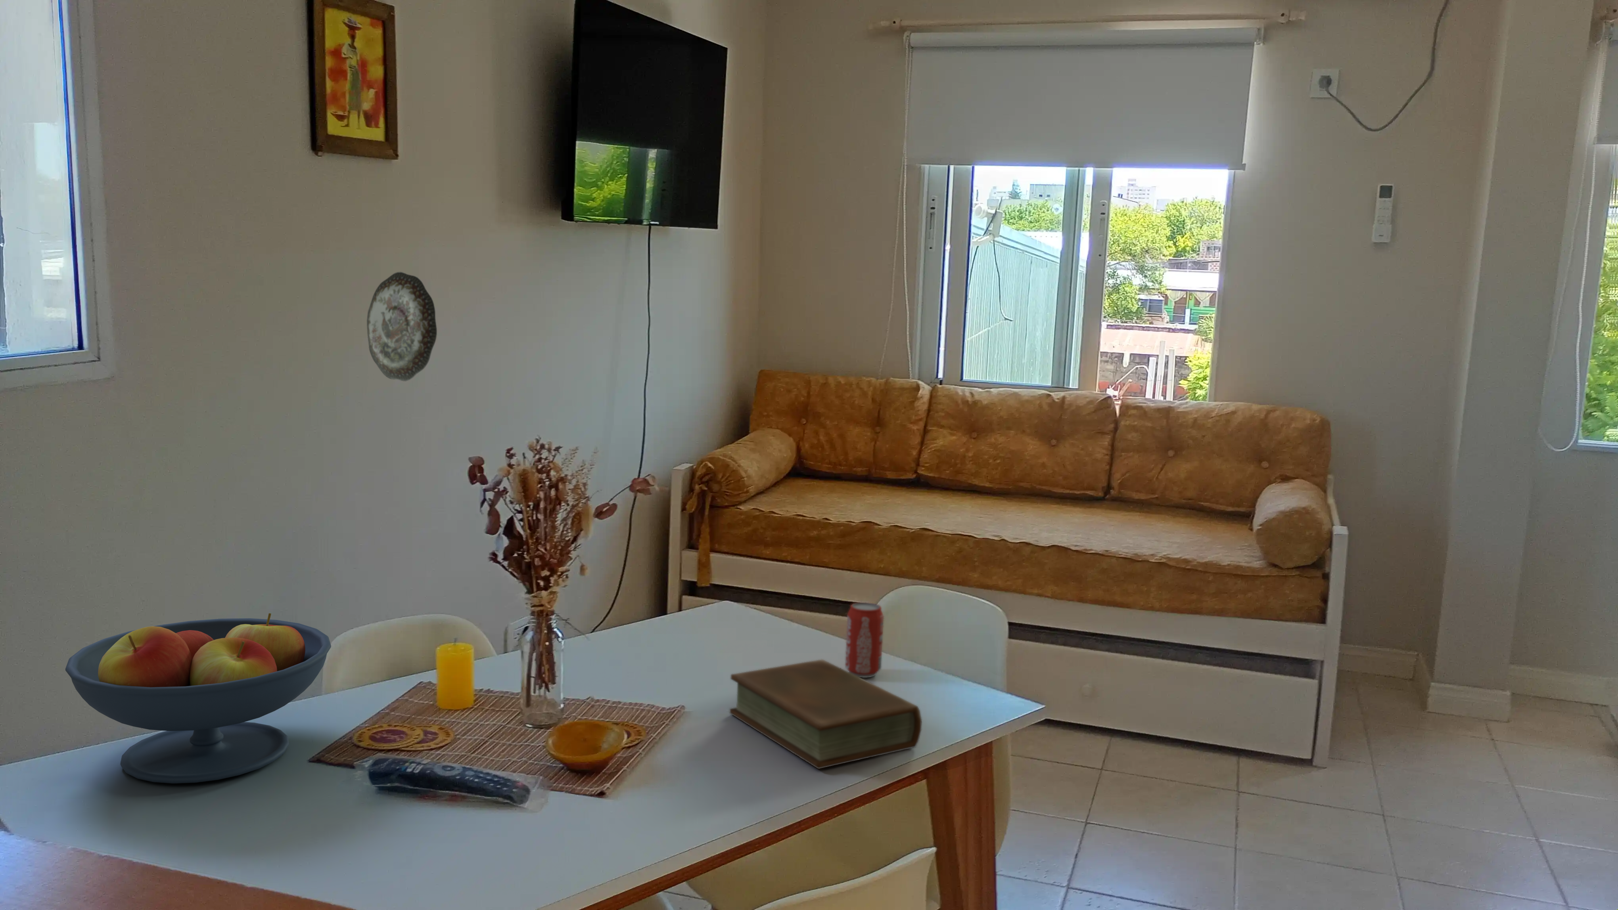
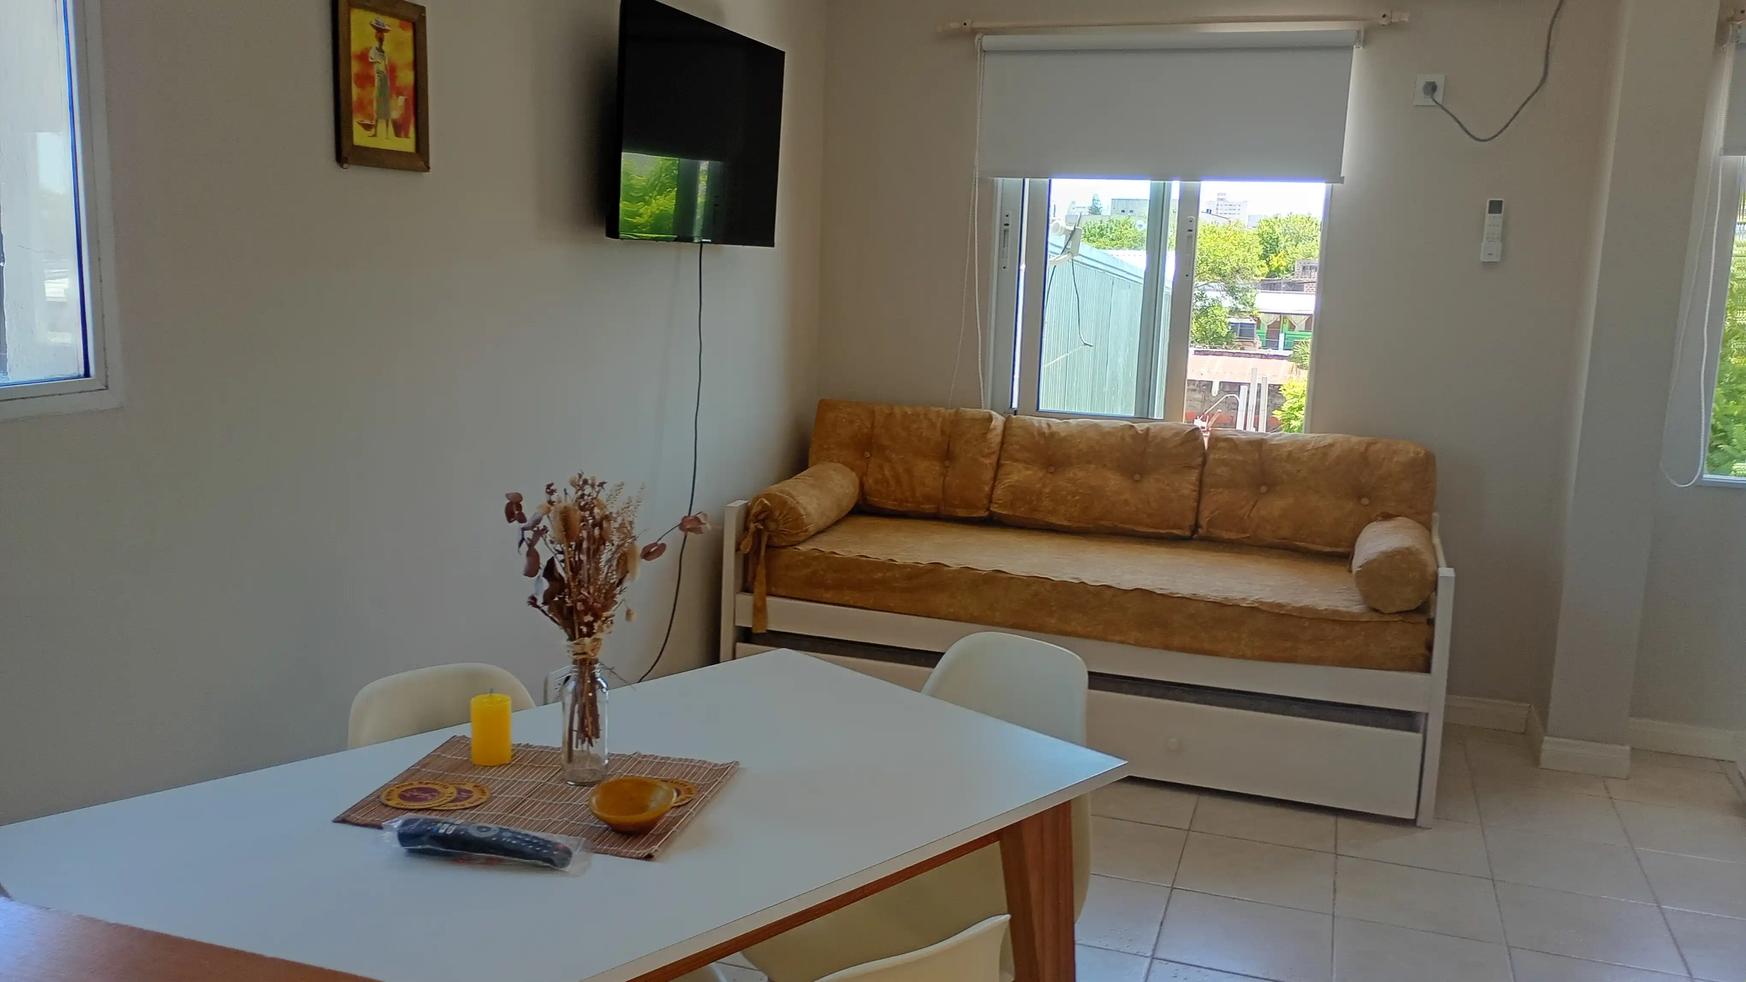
- book [729,659,922,769]
- decorative plate [367,271,438,382]
- beverage can [845,602,885,678]
- fruit bowl [66,612,331,784]
